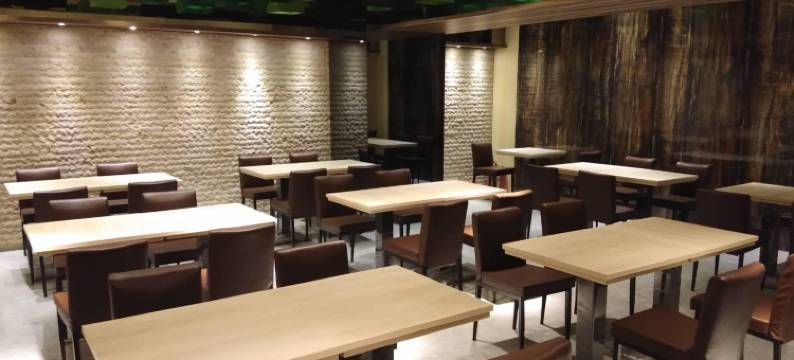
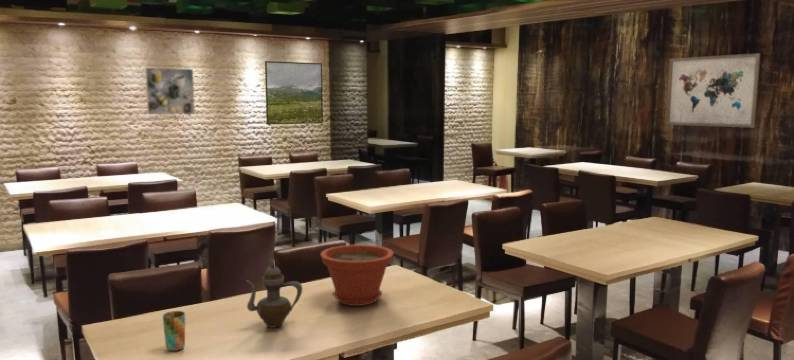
+ wall art [665,52,761,129]
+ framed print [144,67,196,115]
+ cup [162,310,186,352]
+ teapot [245,259,303,329]
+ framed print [264,60,324,126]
+ plant pot [320,244,394,307]
